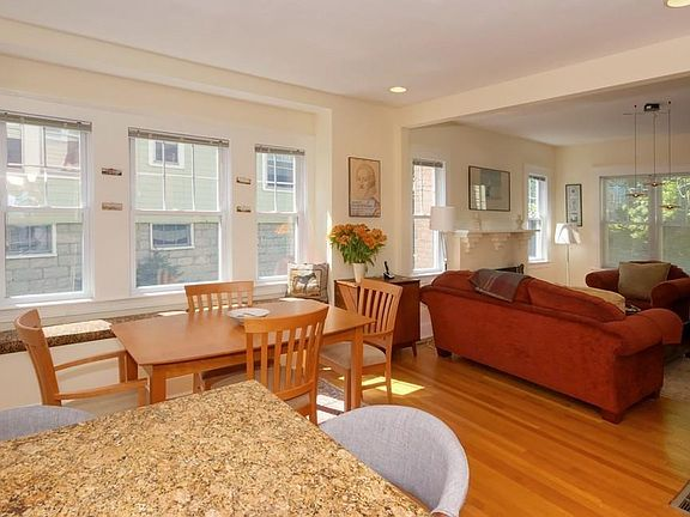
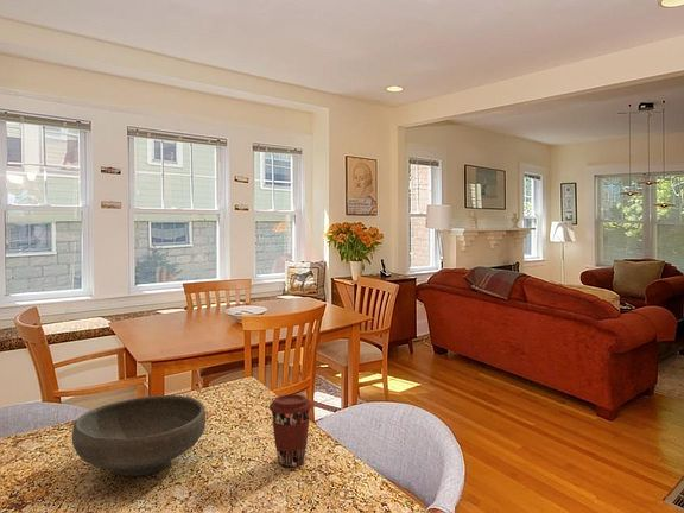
+ coffee cup [268,393,314,468]
+ bowl [71,394,207,477]
